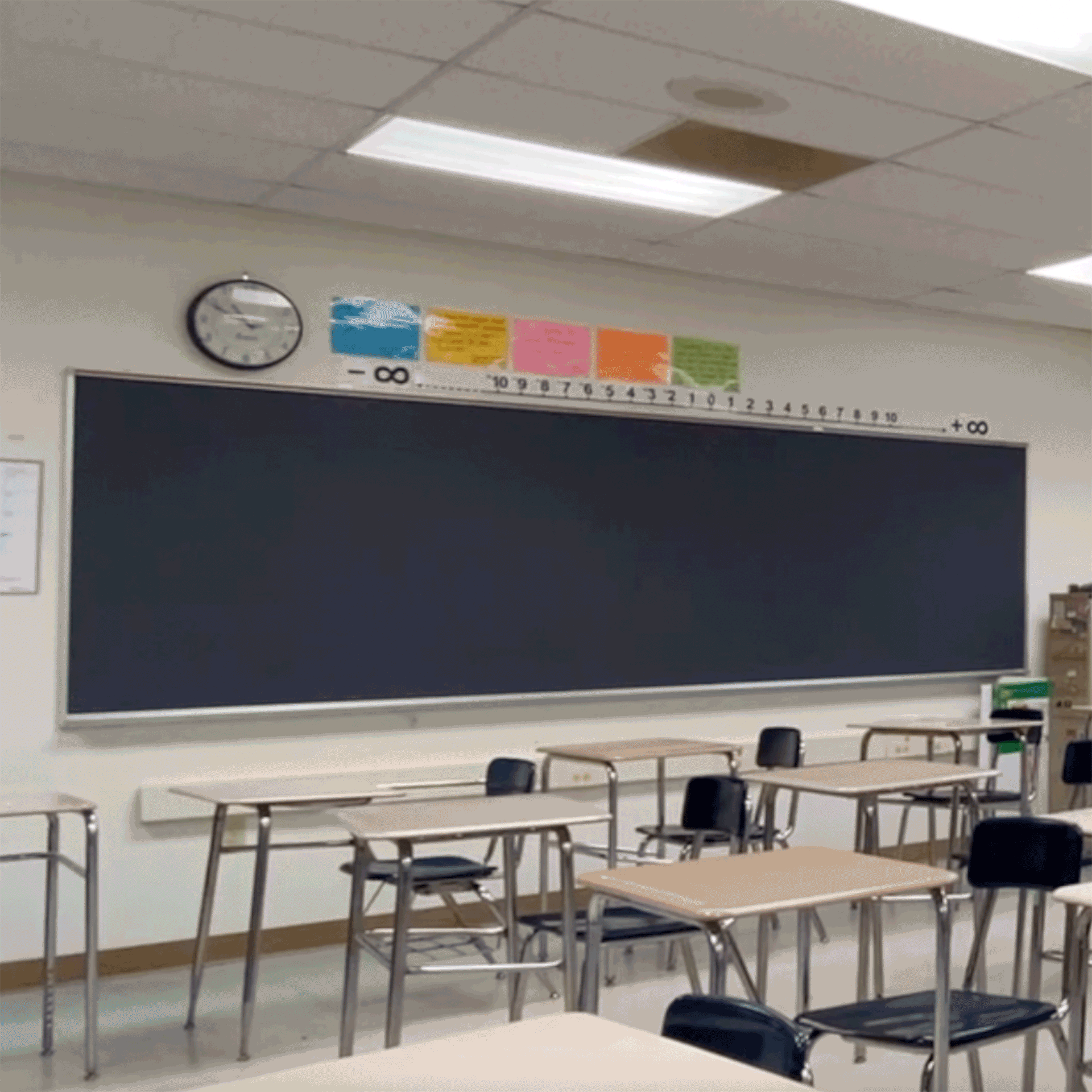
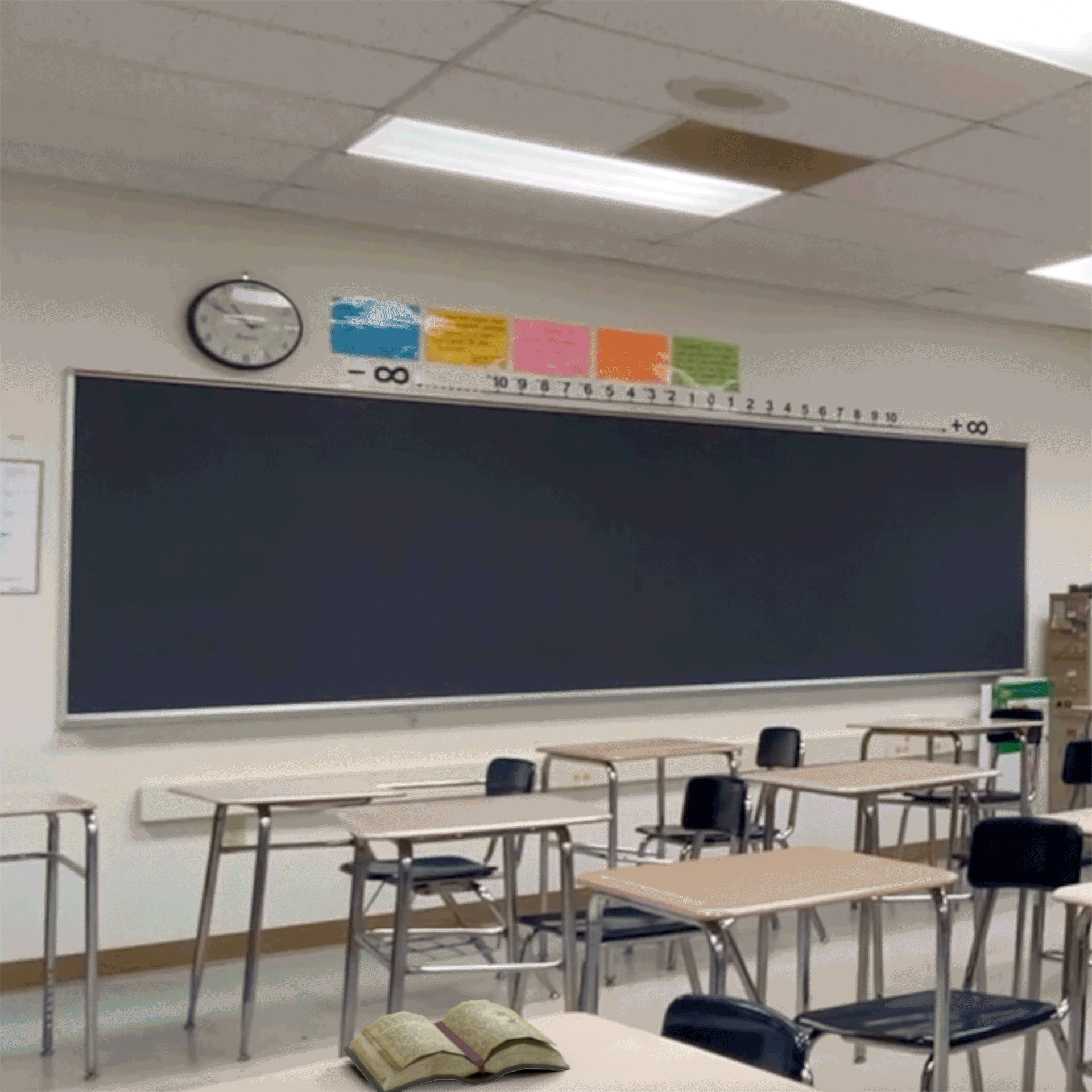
+ diary [344,999,572,1092]
